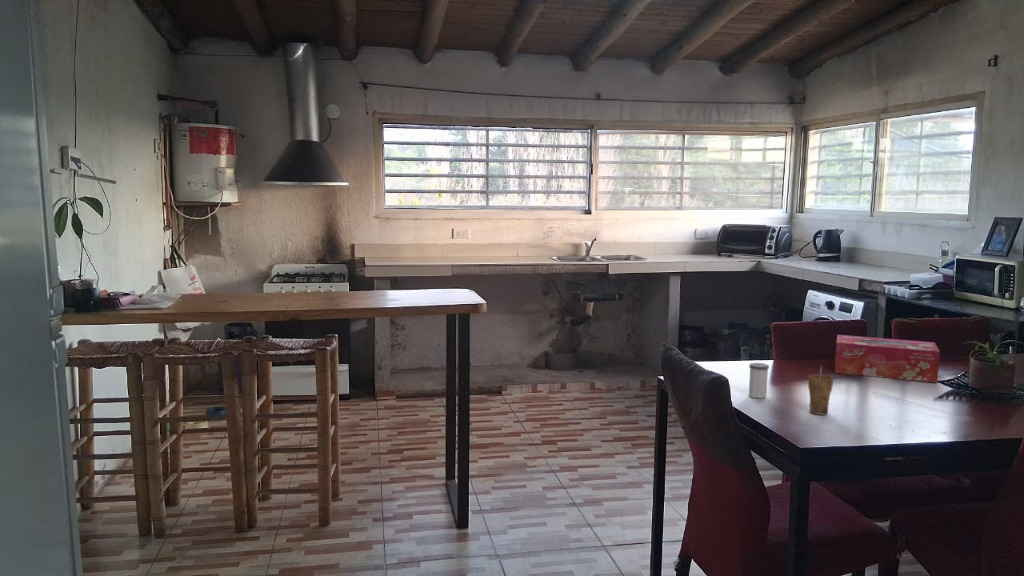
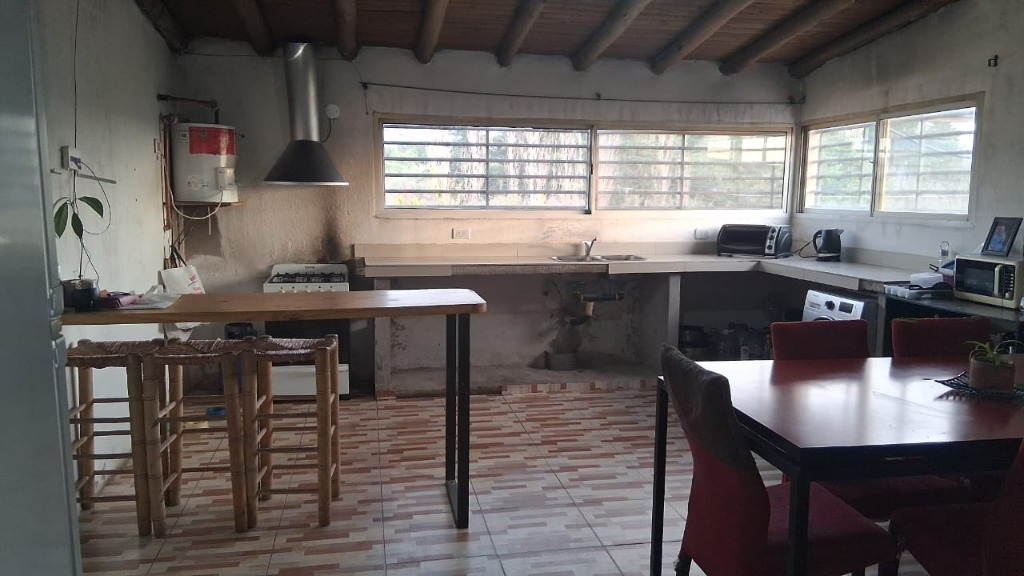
- tissue box [834,334,941,384]
- salt shaker [748,362,770,399]
- cup [807,365,834,416]
